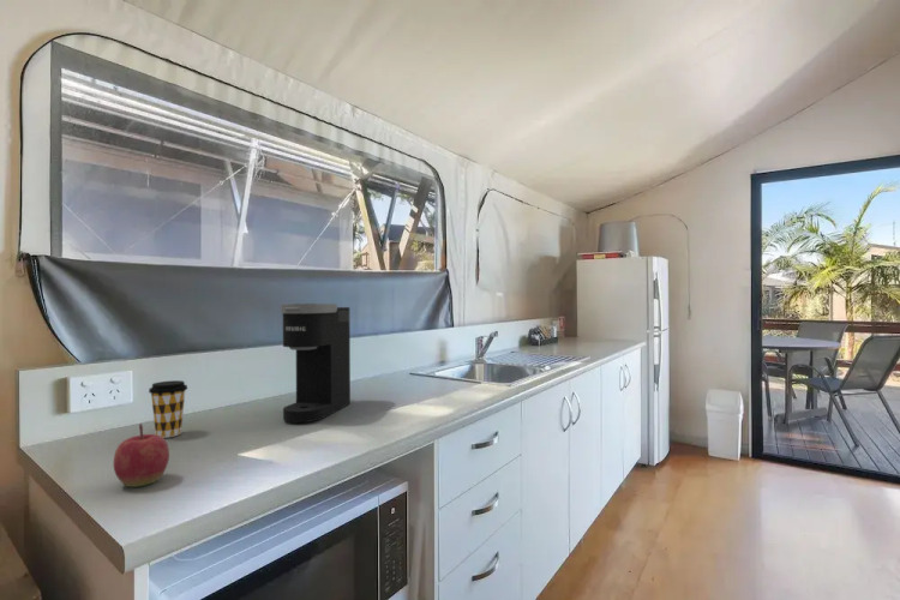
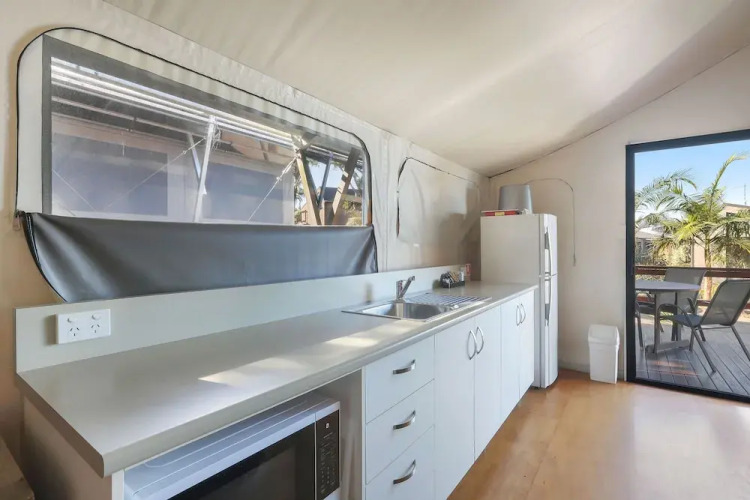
- apple [113,422,170,488]
- coffee maker [280,302,352,424]
- coffee cup [148,379,188,439]
